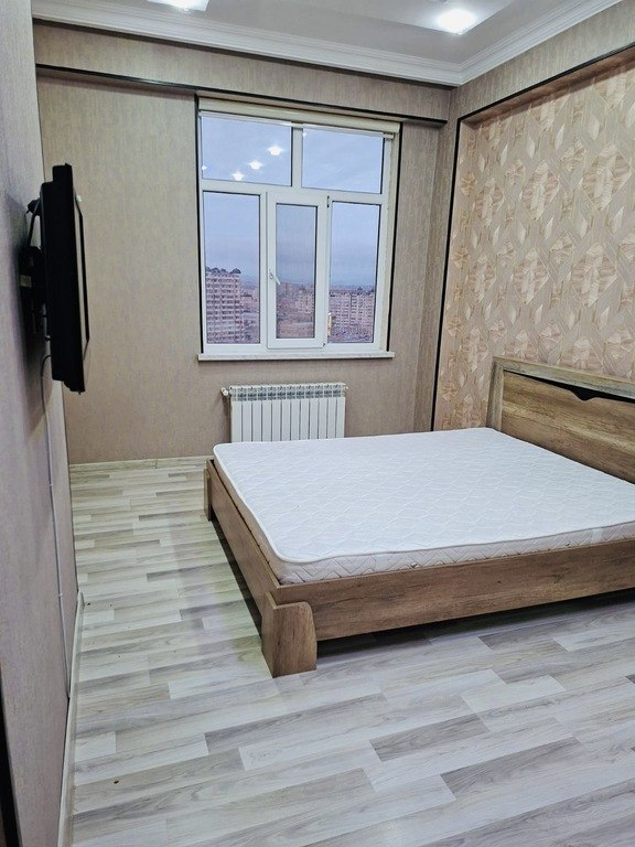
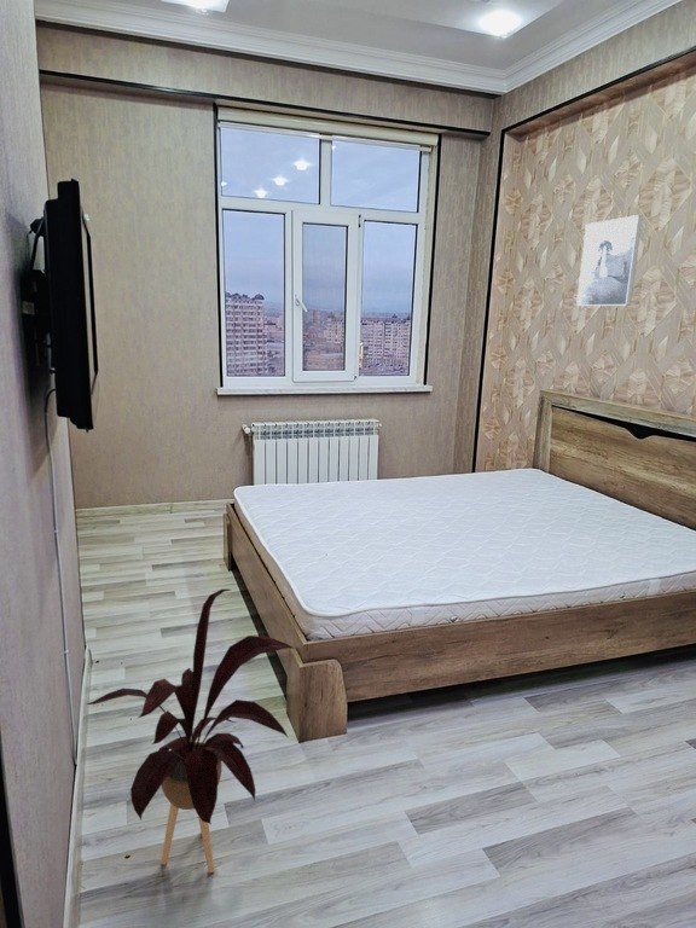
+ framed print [575,214,644,307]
+ house plant [86,588,295,874]
